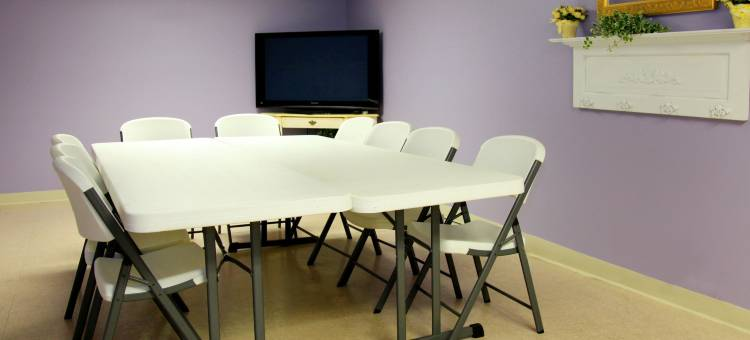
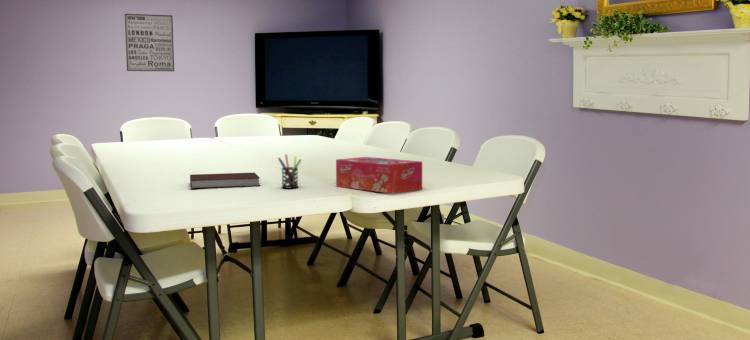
+ tissue box [335,156,423,195]
+ wall art [124,13,175,72]
+ pen holder [277,153,302,190]
+ notebook [189,172,261,190]
